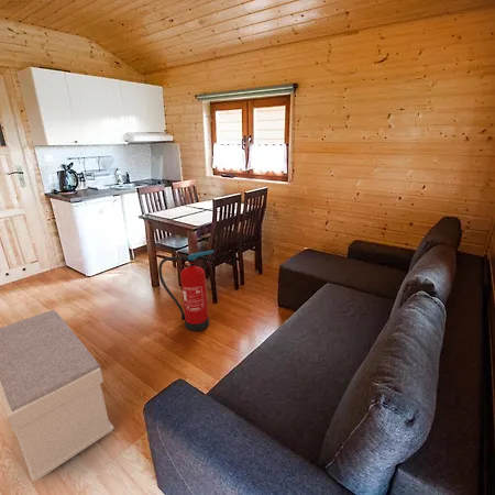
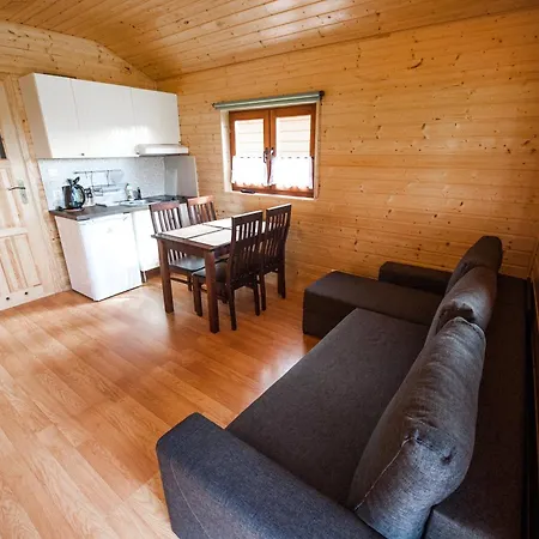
- fire extinguisher [157,250,216,332]
- bench [0,309,114,483]
